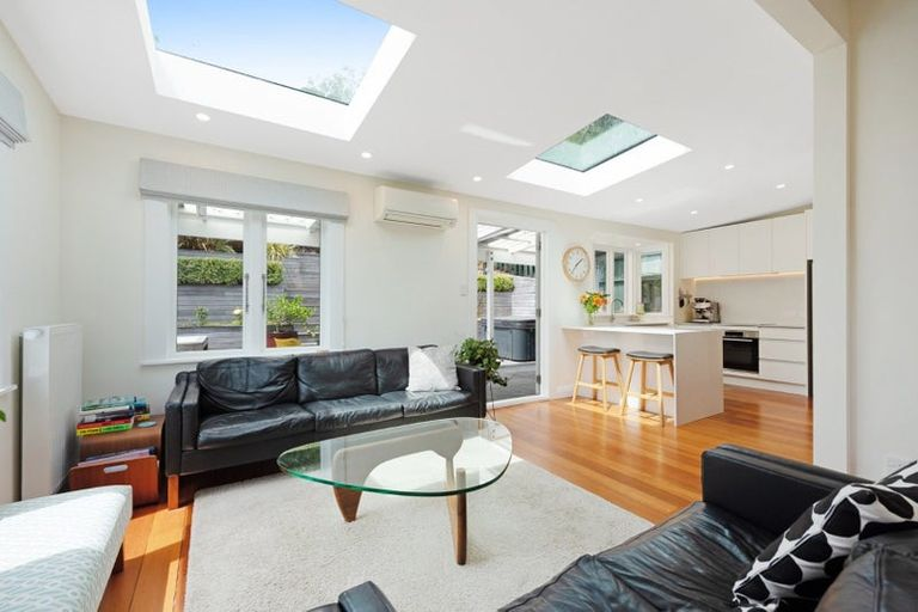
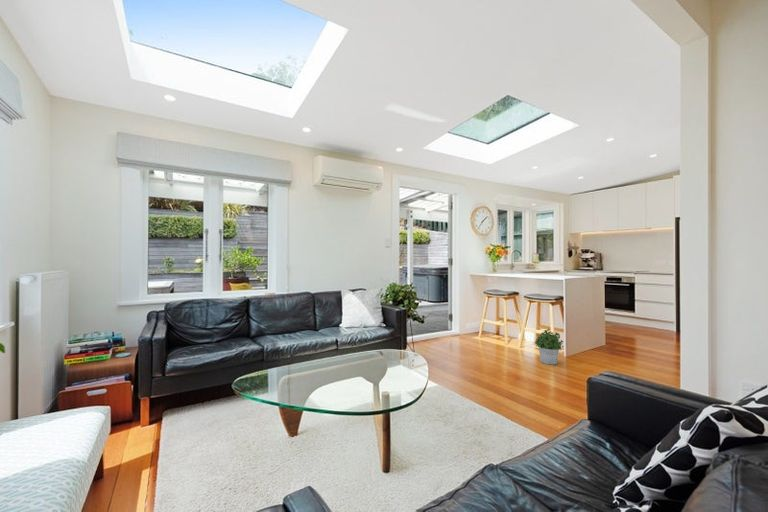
+ potted plant [534,329,565,366]
